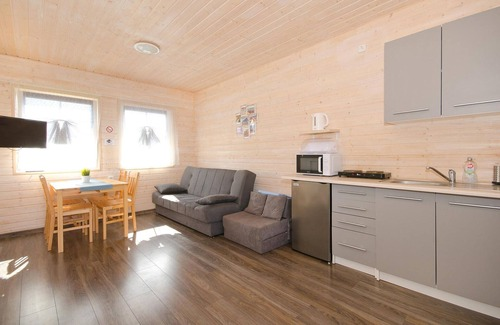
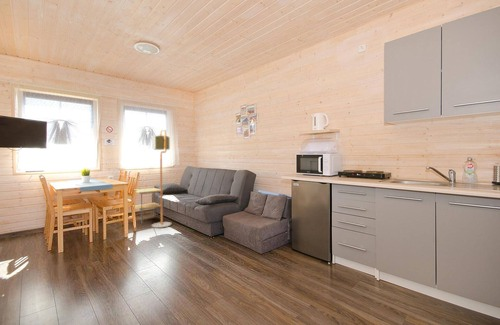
+ side table [134,187,164,225]
+ floor lamp [151,129,172,229]
